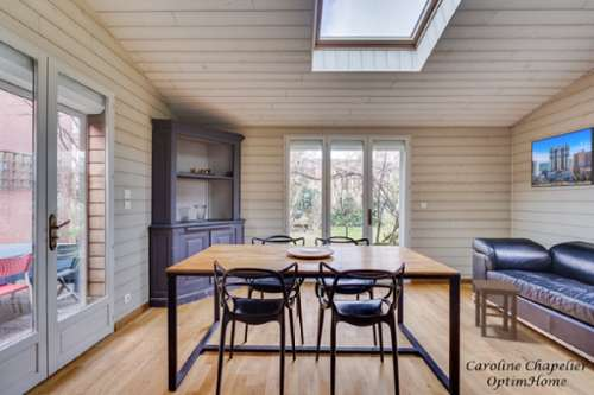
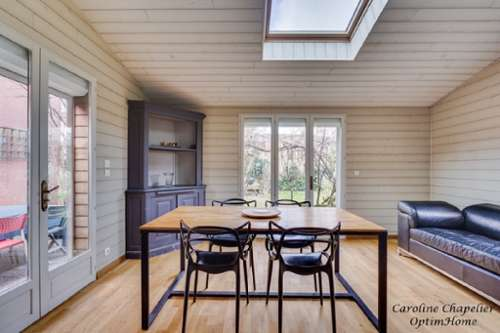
- stool [472,279,522,342]
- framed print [530,126,594,189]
